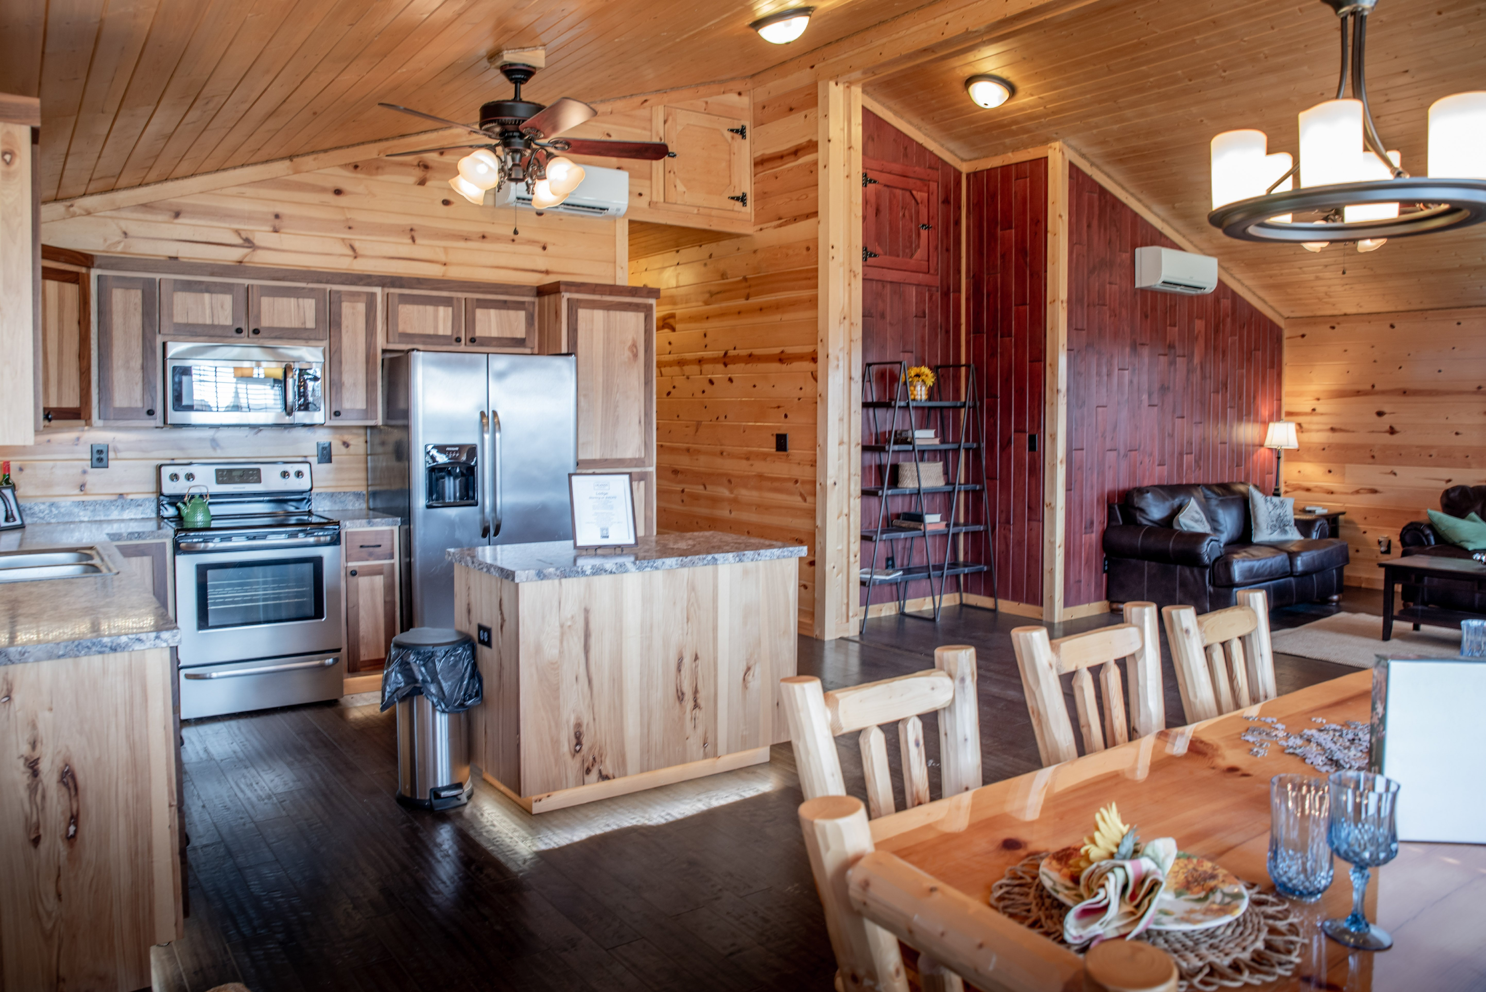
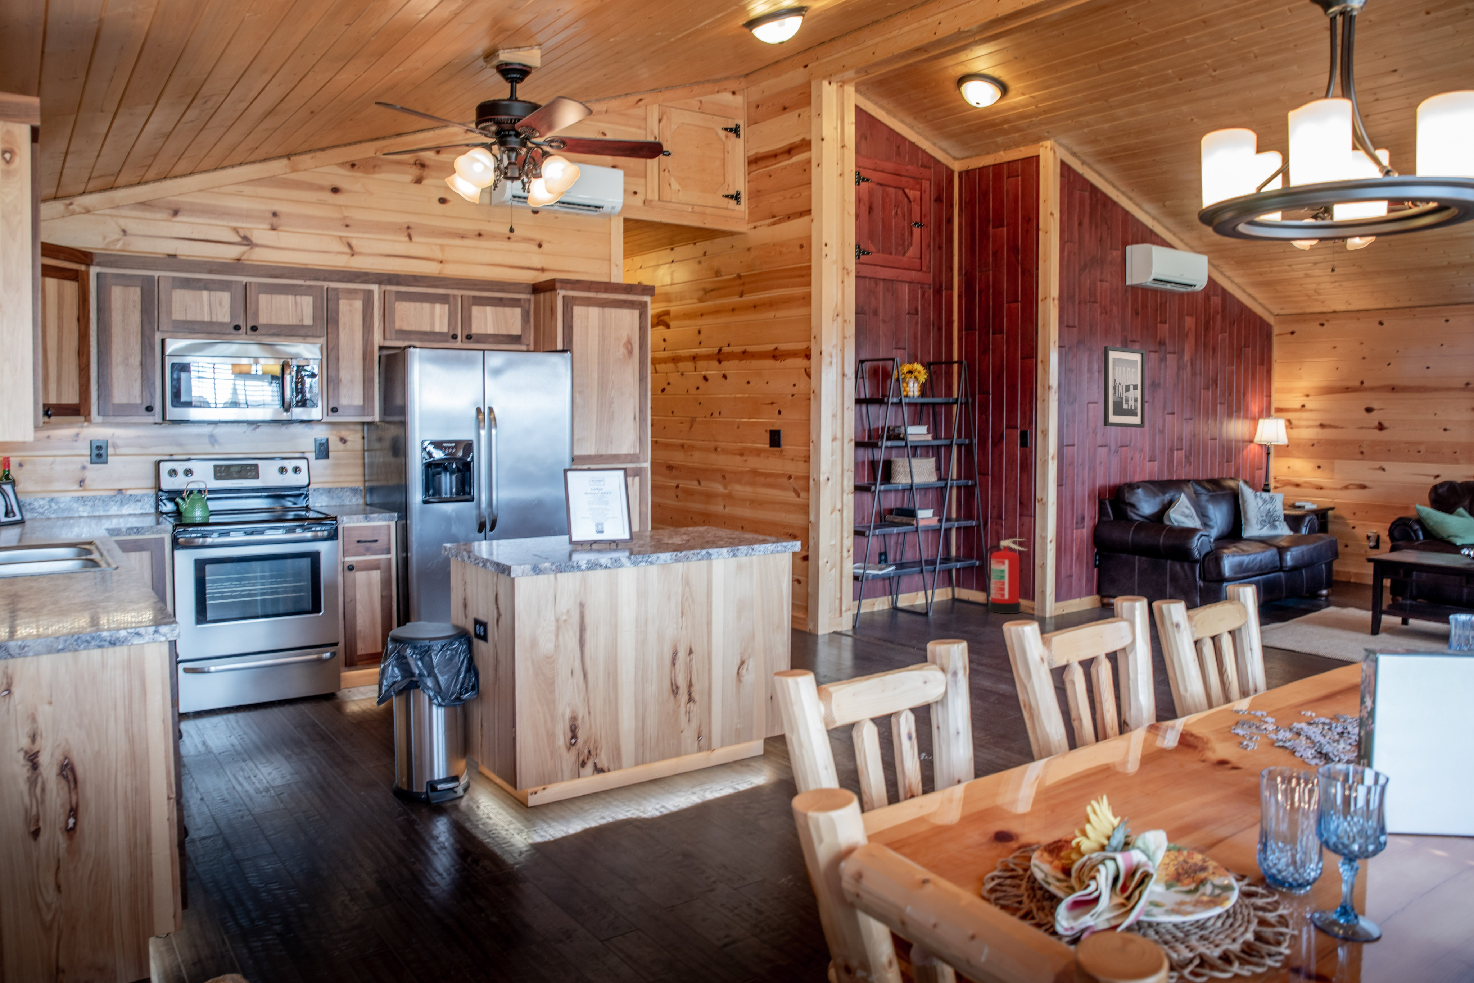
+ fire extinguisher [983,539,1028,613]
+ wall art [1103,346,1146,428]
